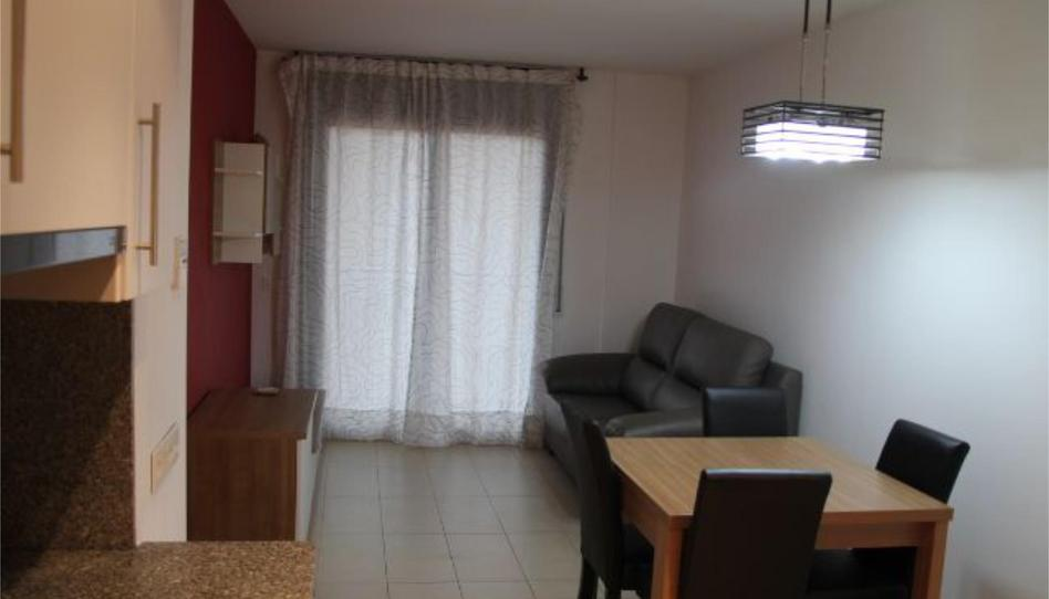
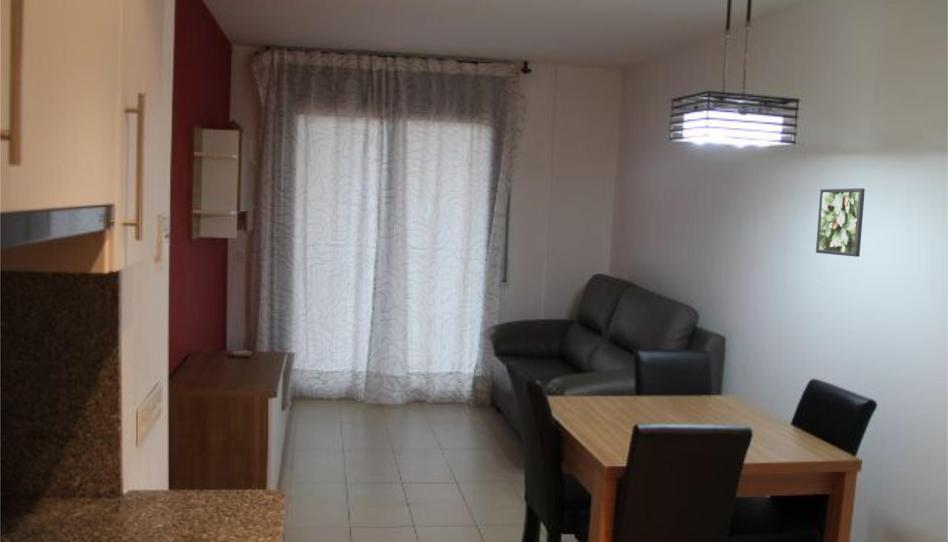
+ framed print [815,187,866,258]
